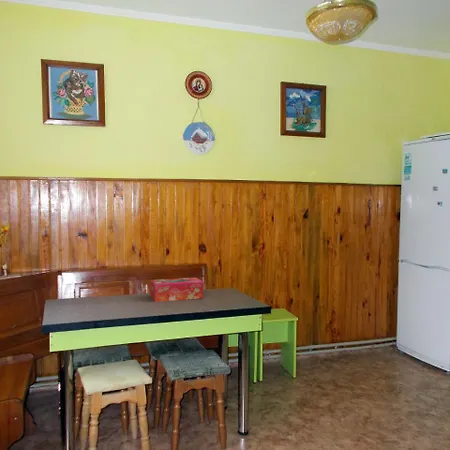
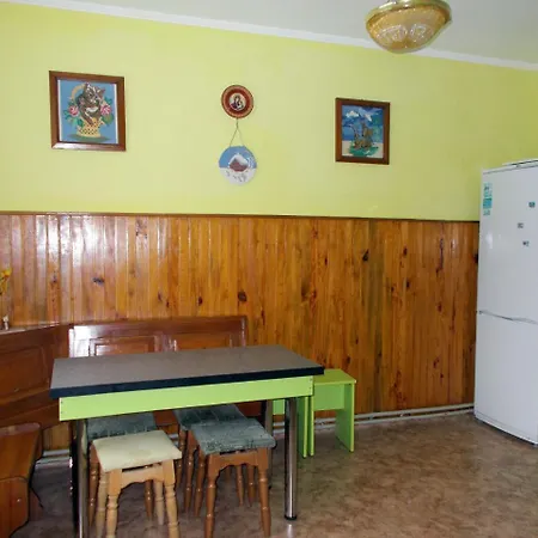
- tissue box [149,277,204,303]
